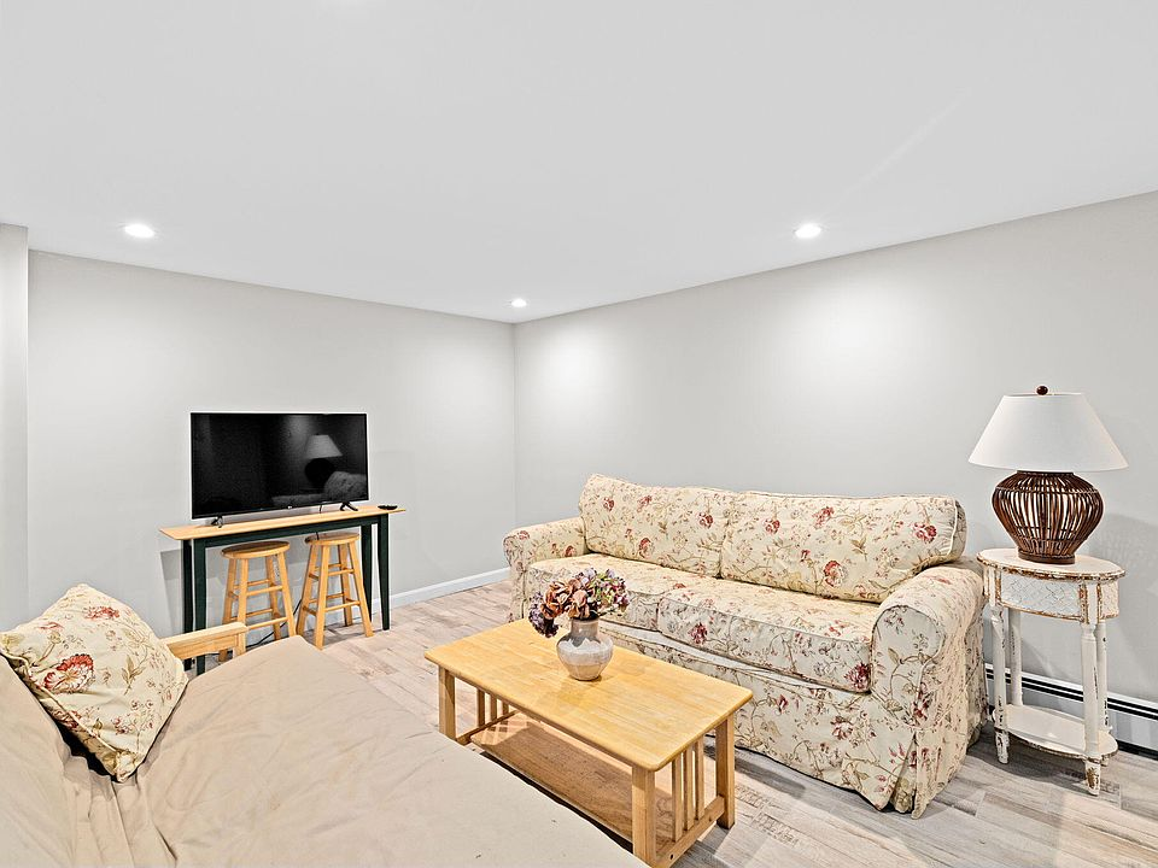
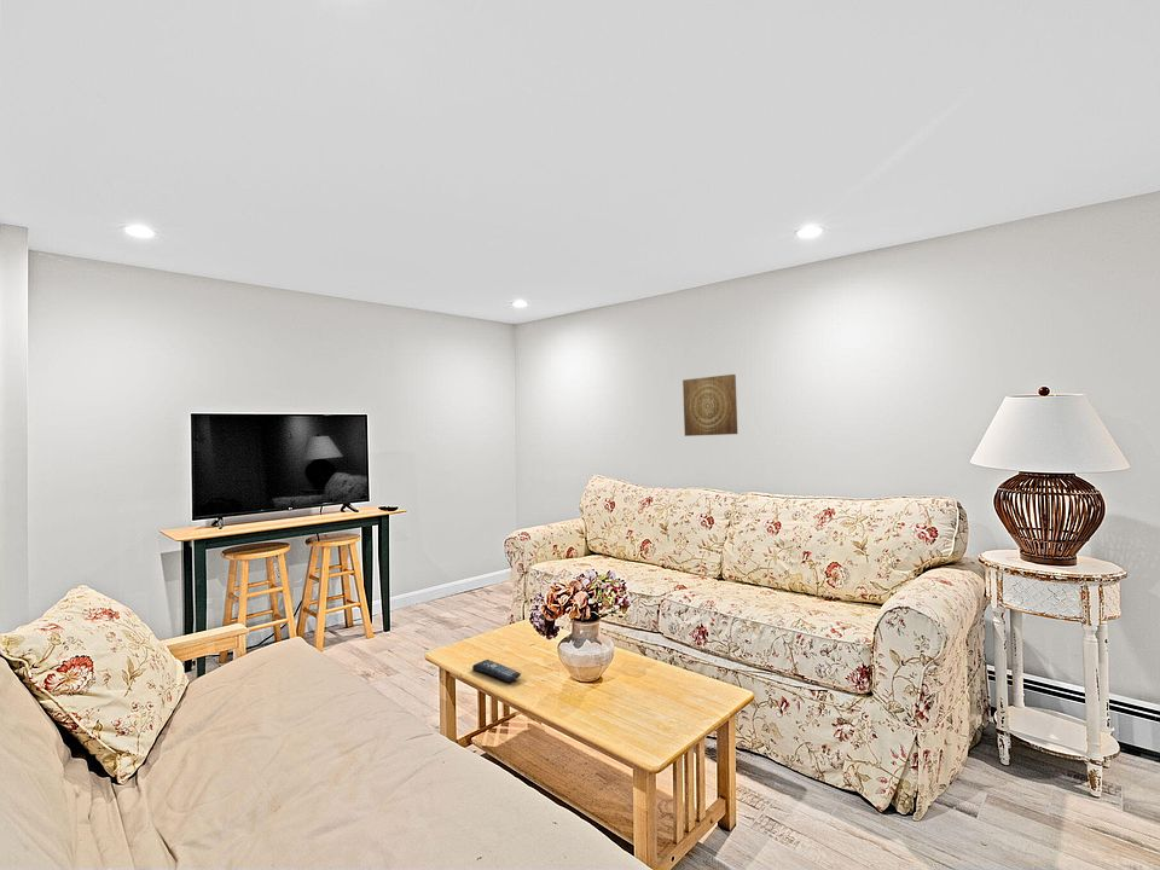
+ remote control [471,659,522,683]
+ wall art [682,373,738,437]
